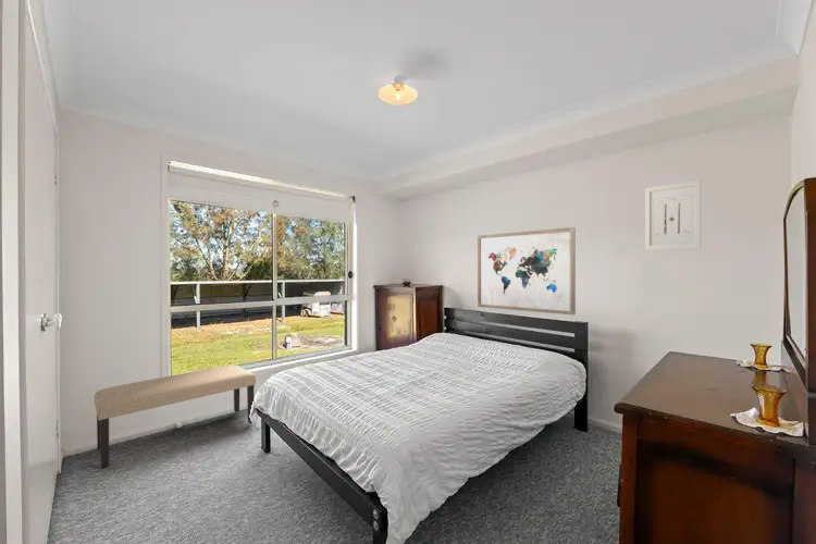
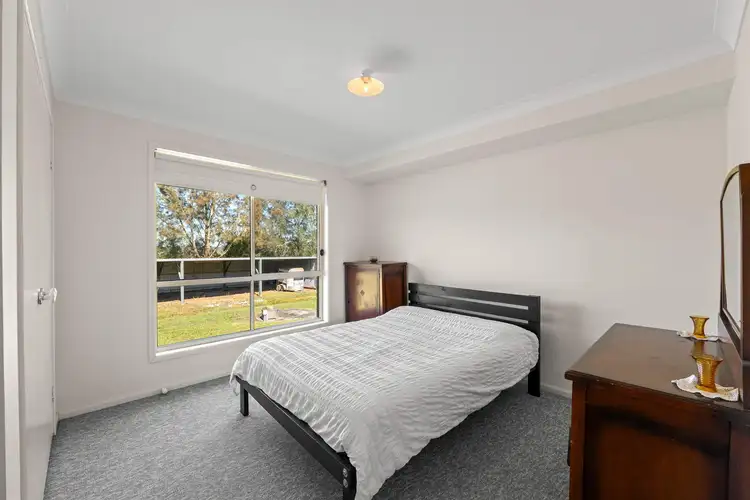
- wall art [644,180,702,251]
- wall art [477,226,577,317]
- bench [94,364,257,469]
